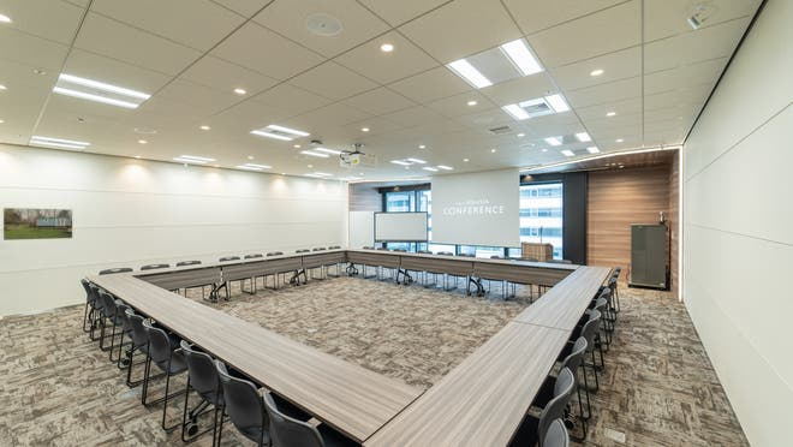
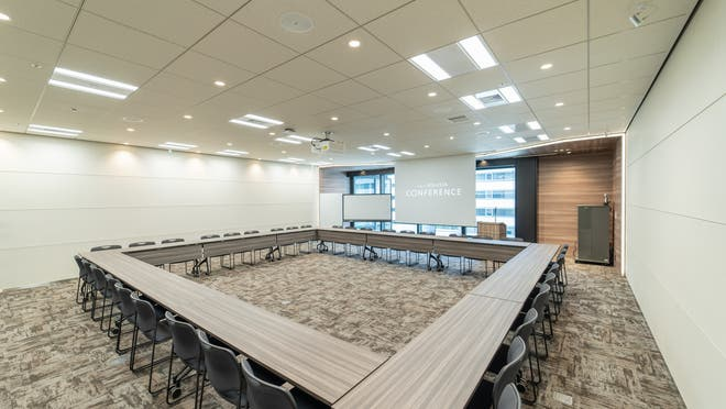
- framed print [2,207,73,242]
